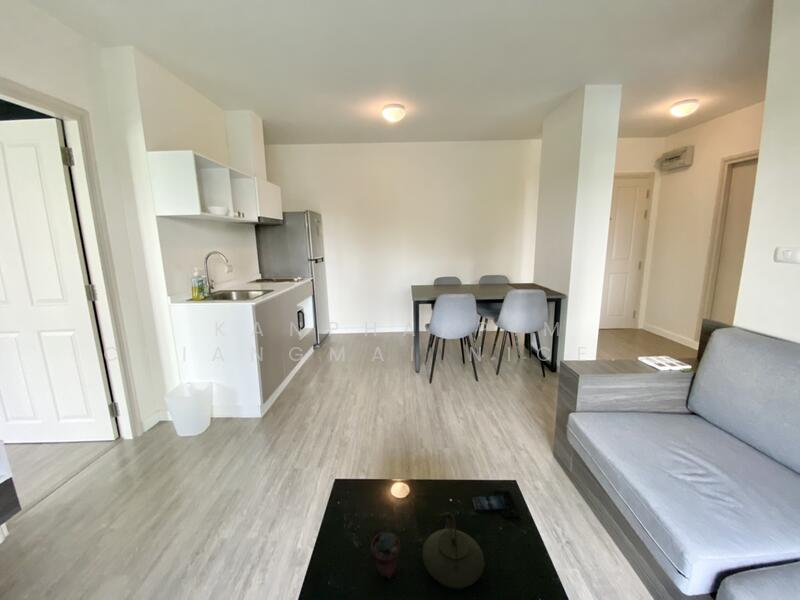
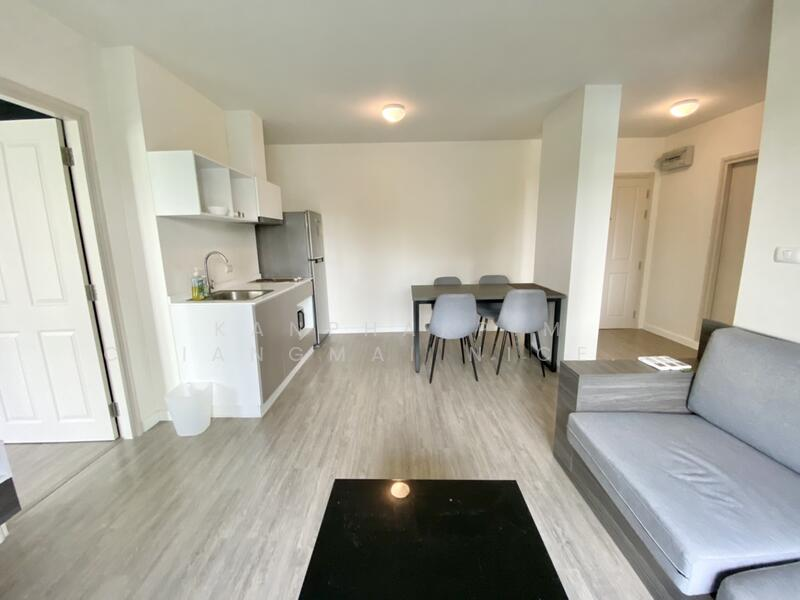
- smartphone [470,490,521,519]
- teapot [421,514,486,590]
- potted succulent [370,531,402,579]
